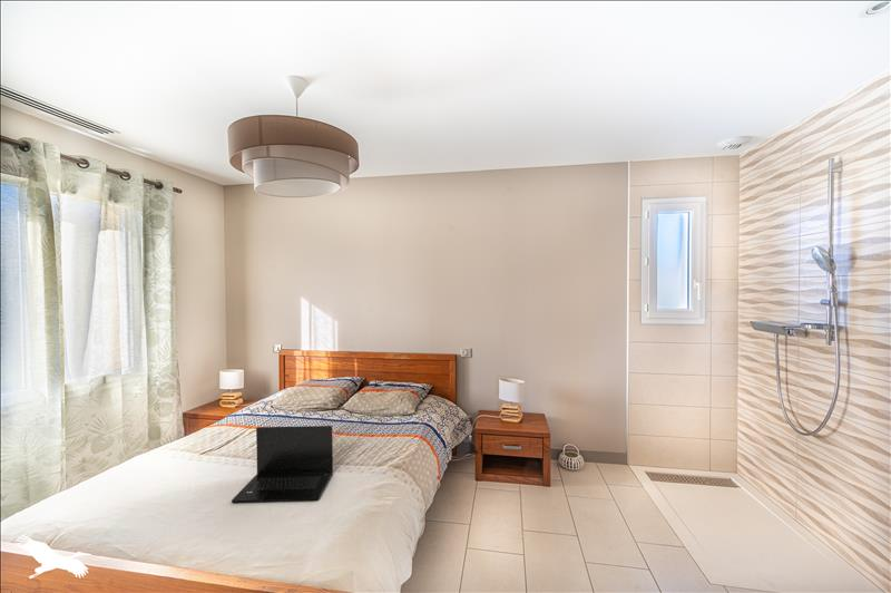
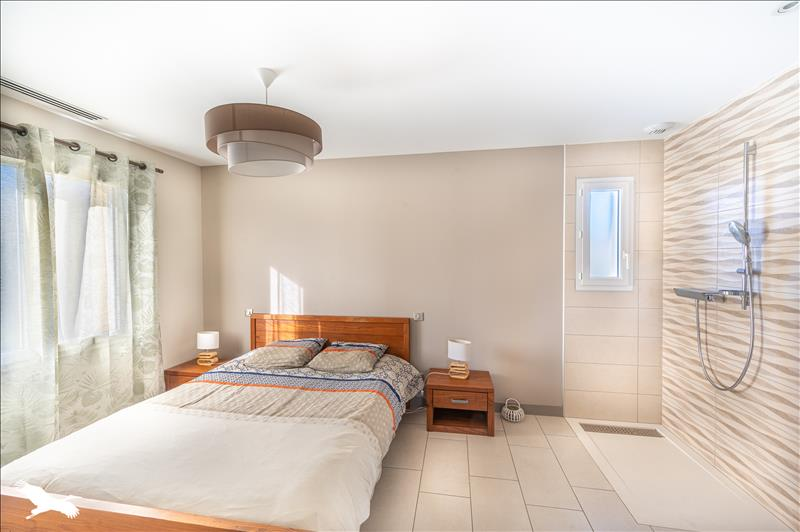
- laptop [231,425,334,504]
